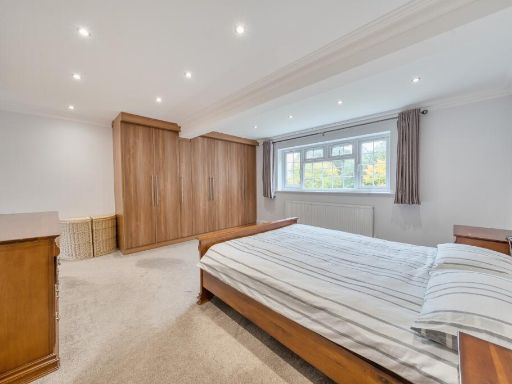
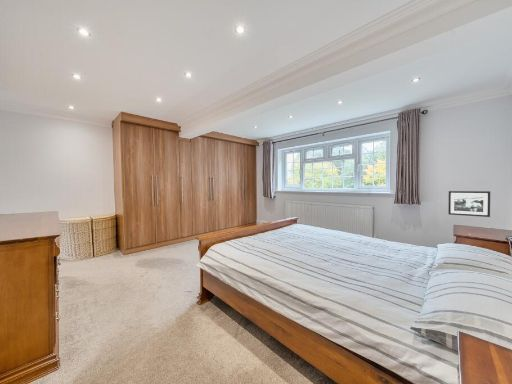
+ picture frame [447,190,491,218]
